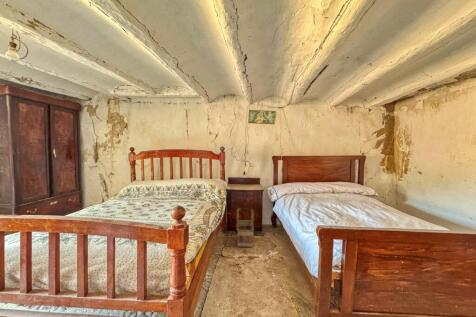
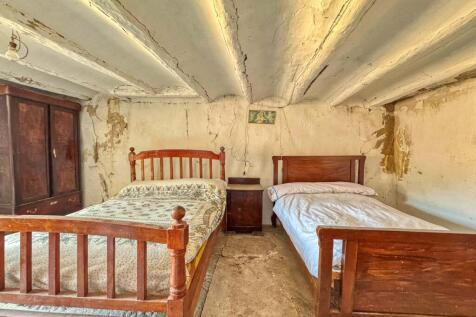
- basket [236,208,255,248]
